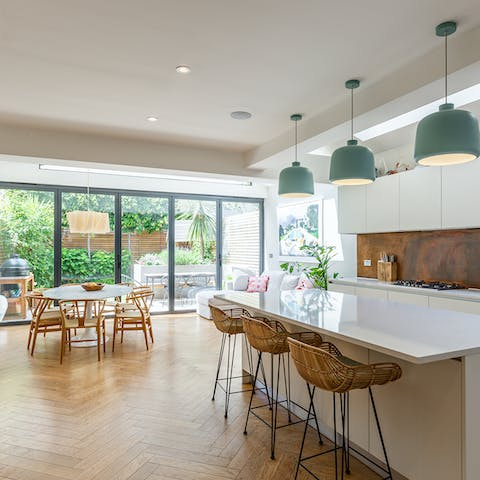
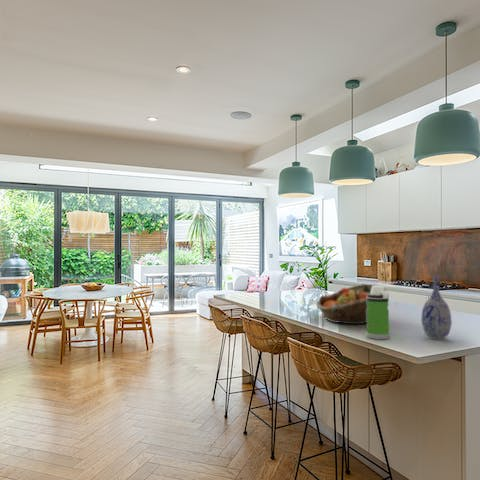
+ fruit basket [315,283,387,325]
+ water bottle [365,285,391,340]
+ vase [420,275,453,340]
